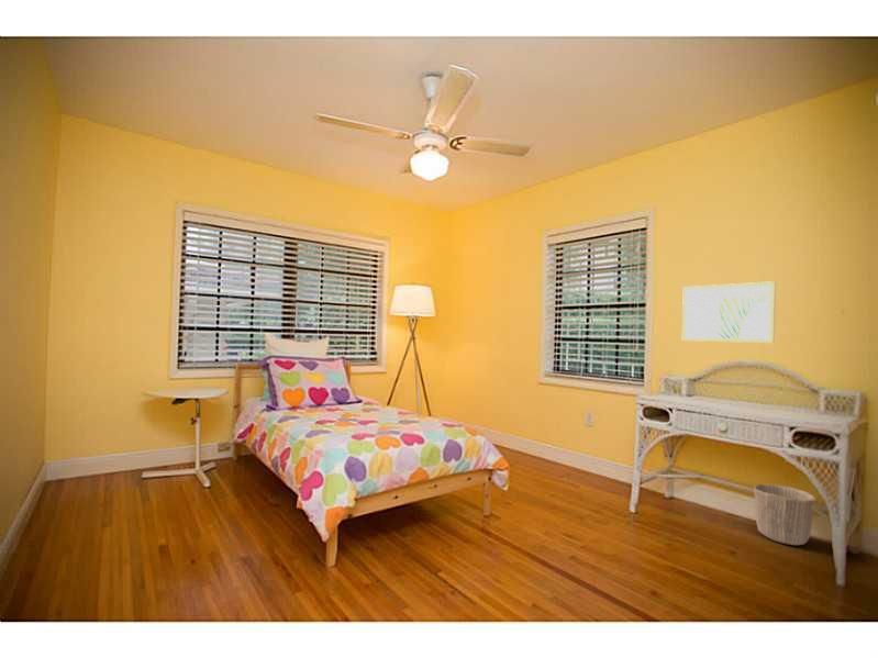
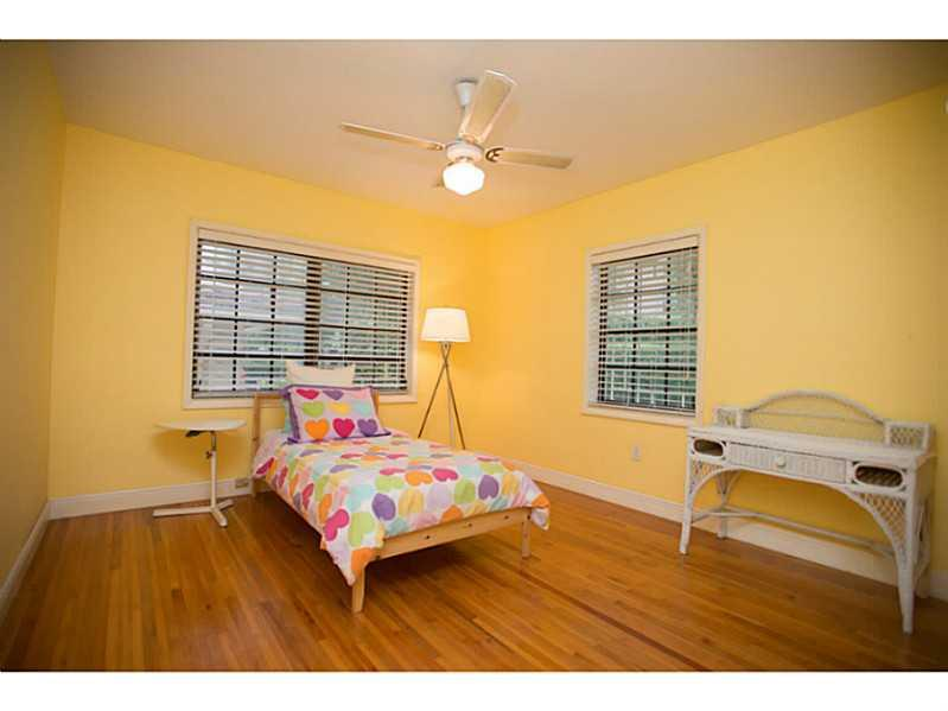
- wall art [681,280,777,344]
- waste basket [753,483,816,547]
